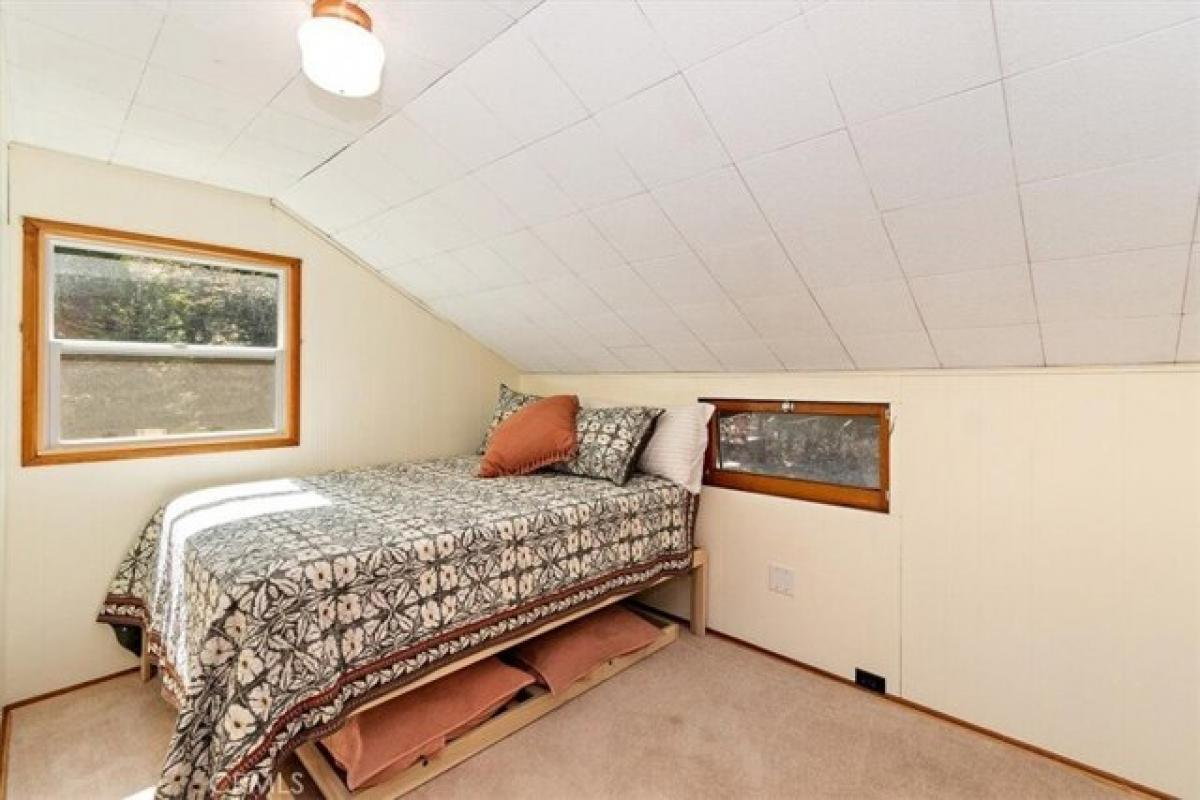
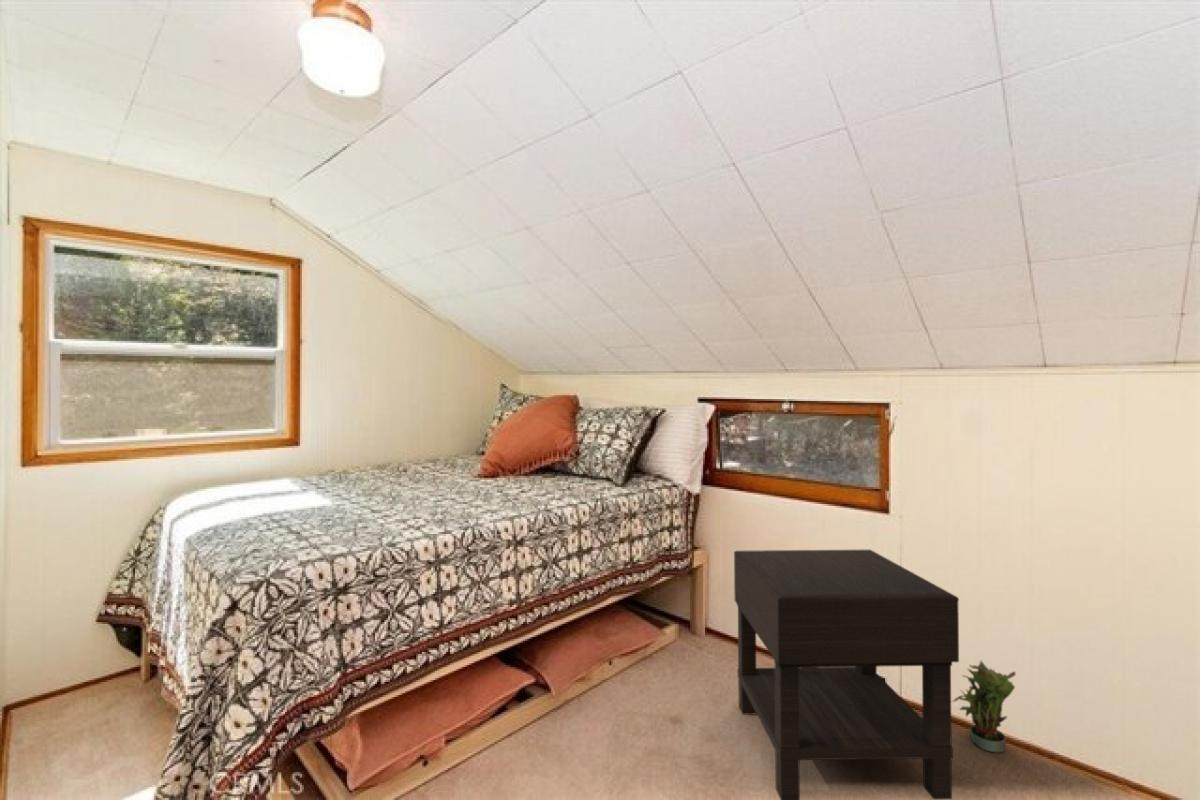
+ potted plant [951,660,1017,753]
+ nightstand [733,548,960,800]
